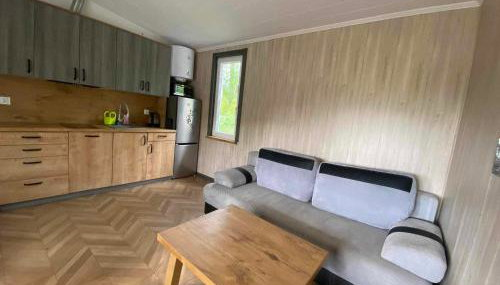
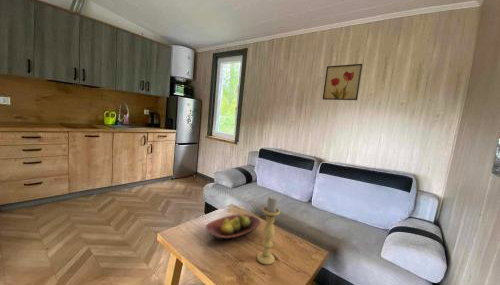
+ fruit bowl [205,213,262,242]
+ wall art [322,63,363,101]
+ candle holder [256,195,281,266]
